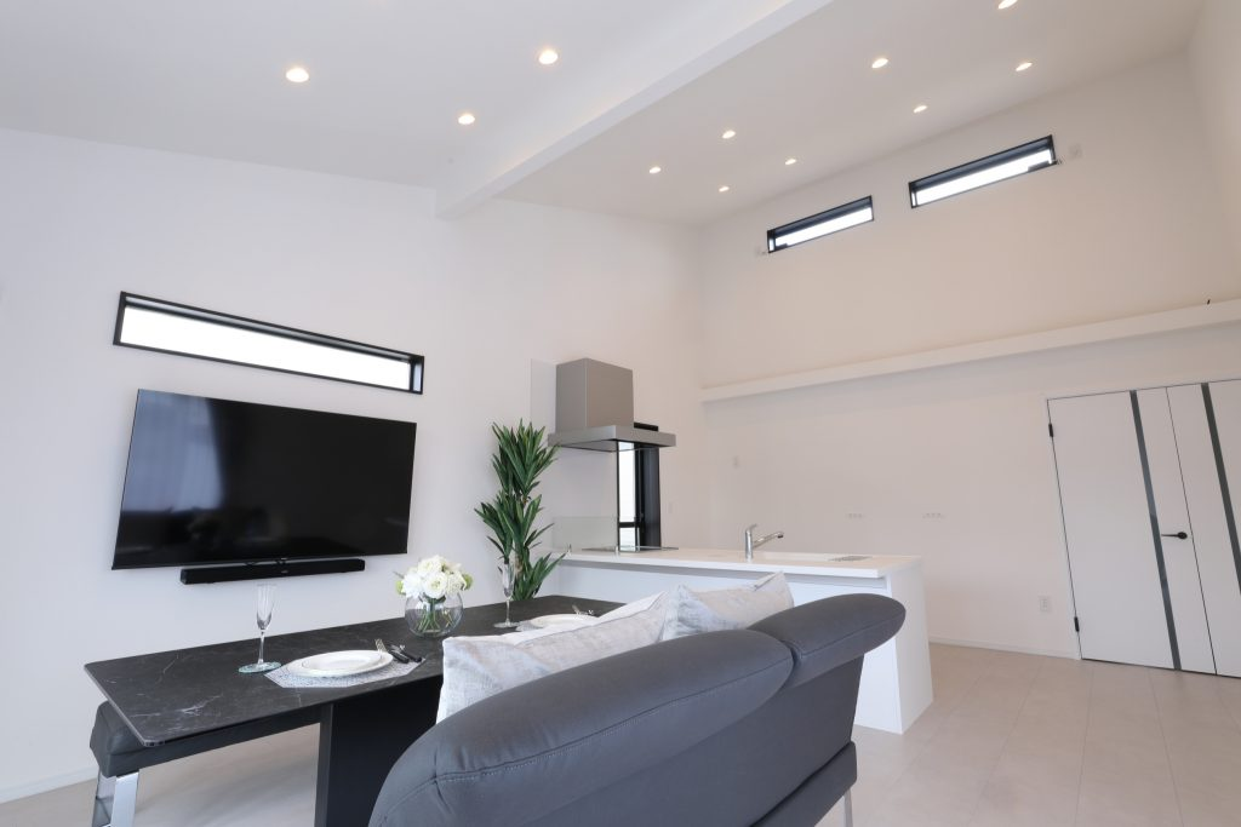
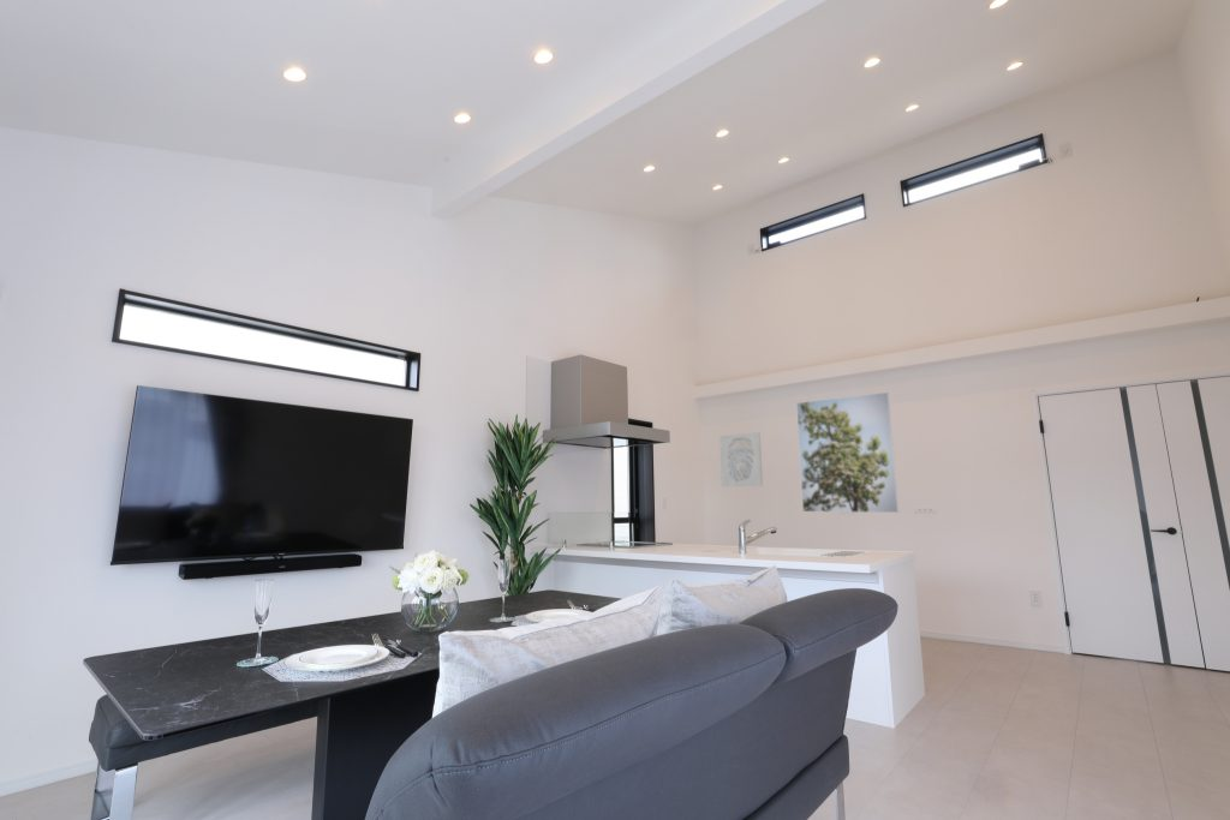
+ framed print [795,391,900,514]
+ wall art [718,431,764,487]
